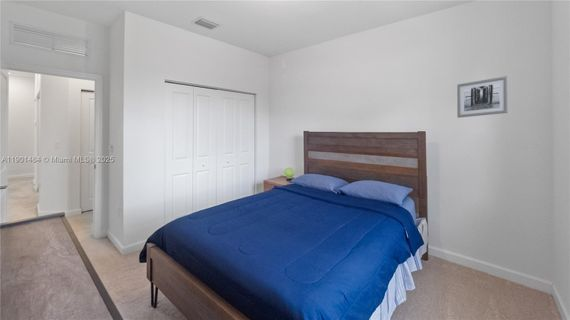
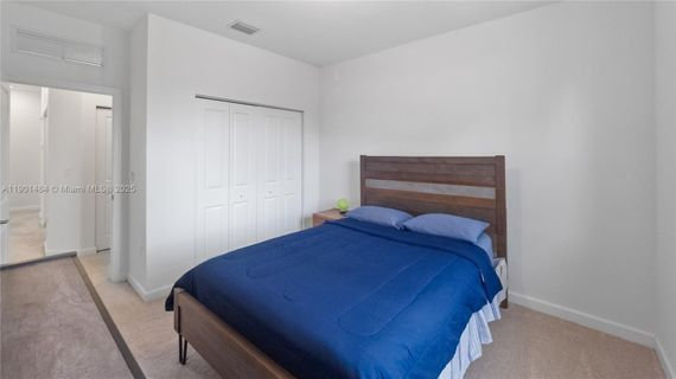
- wall art [456,75,509,119]
